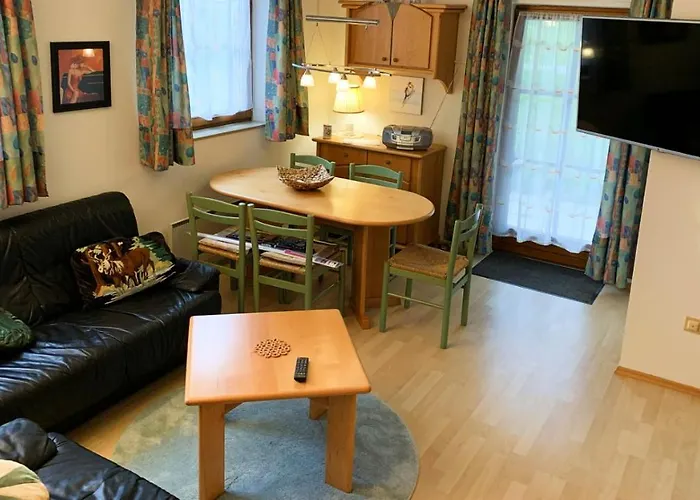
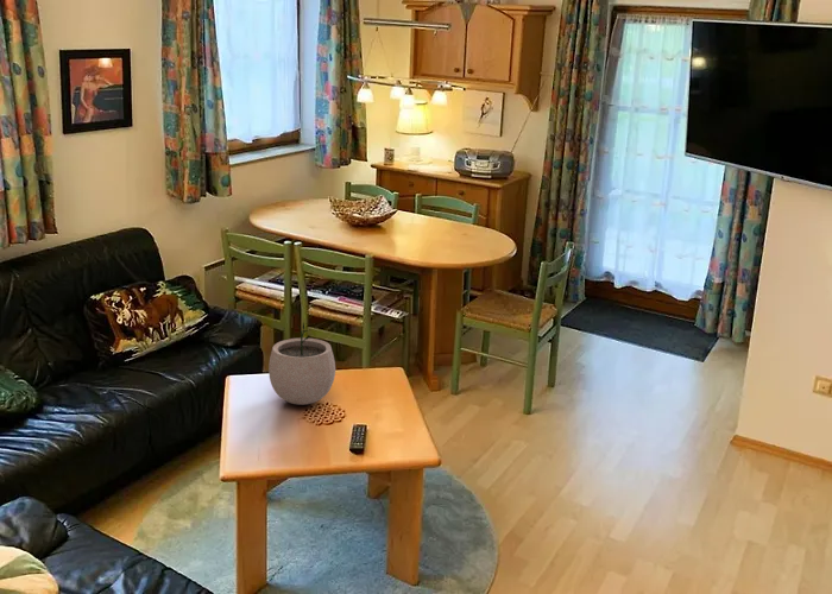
+ plant pot [267,322,336,406]
